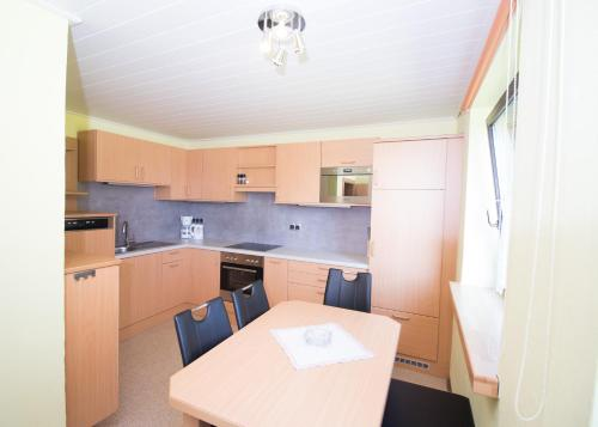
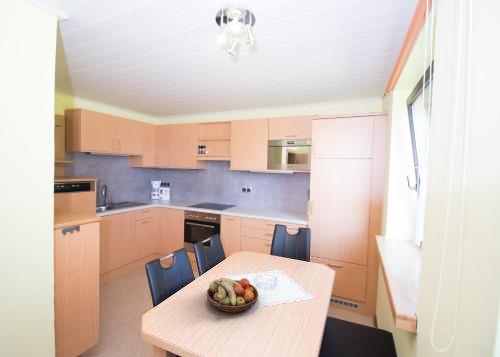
+ fruit bowl [206,277,259,313]
